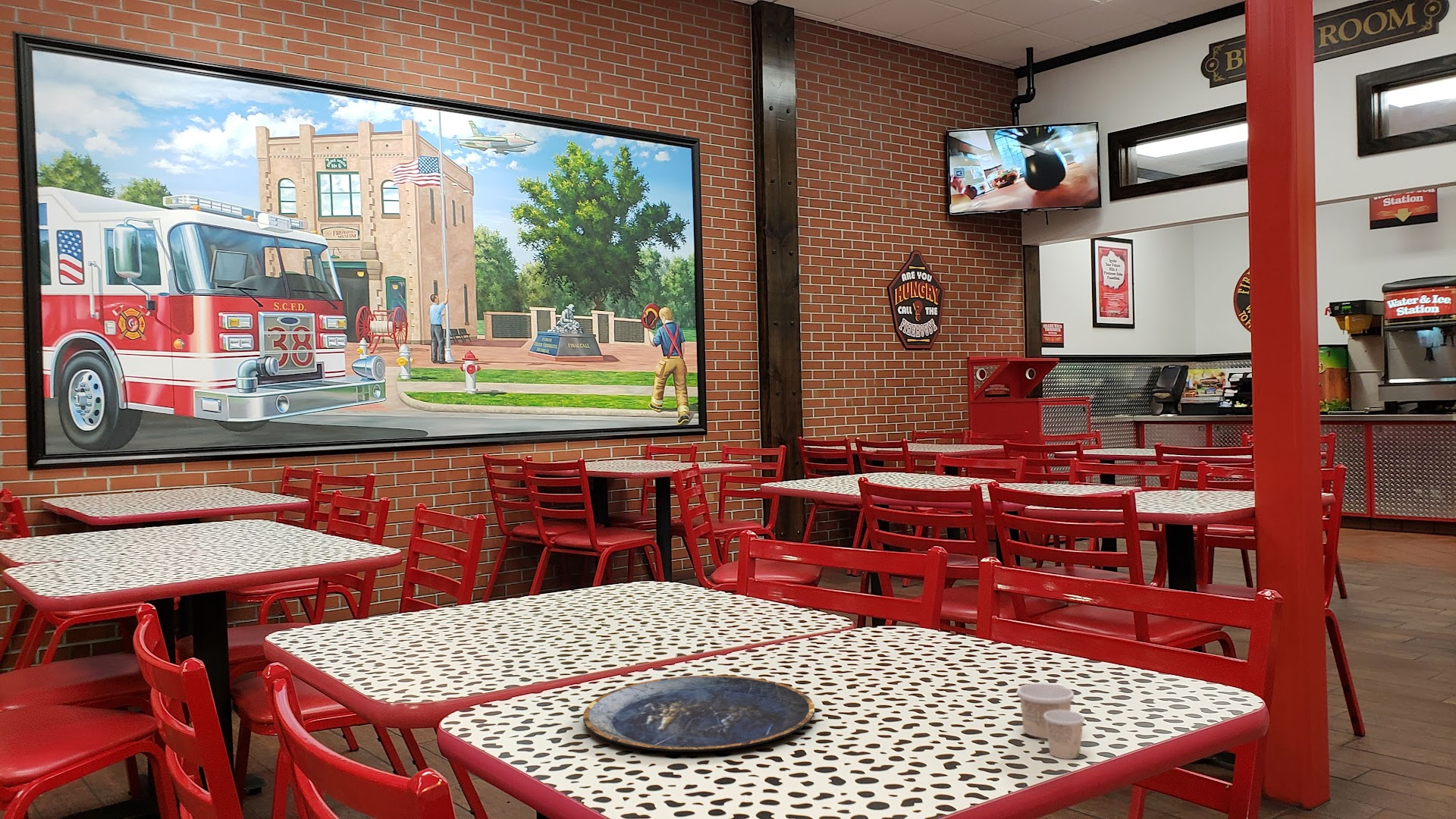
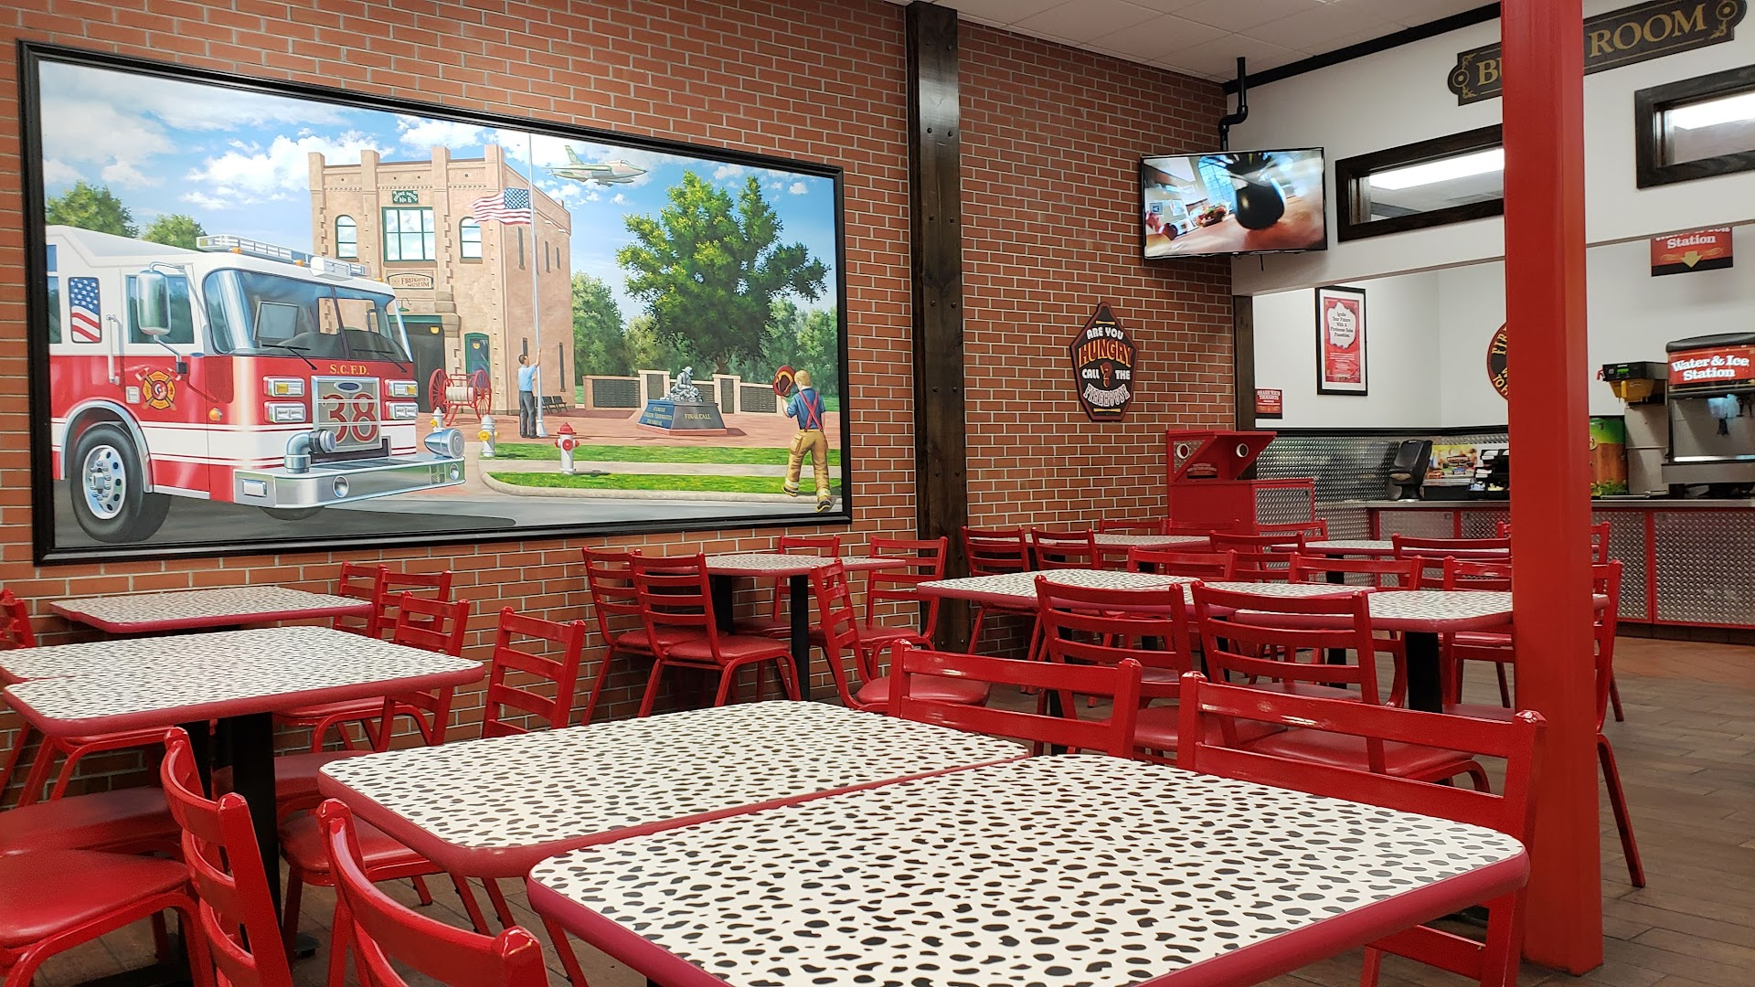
- paper cup [1016,682,1085,760]
- plate [582,675,815,752]
